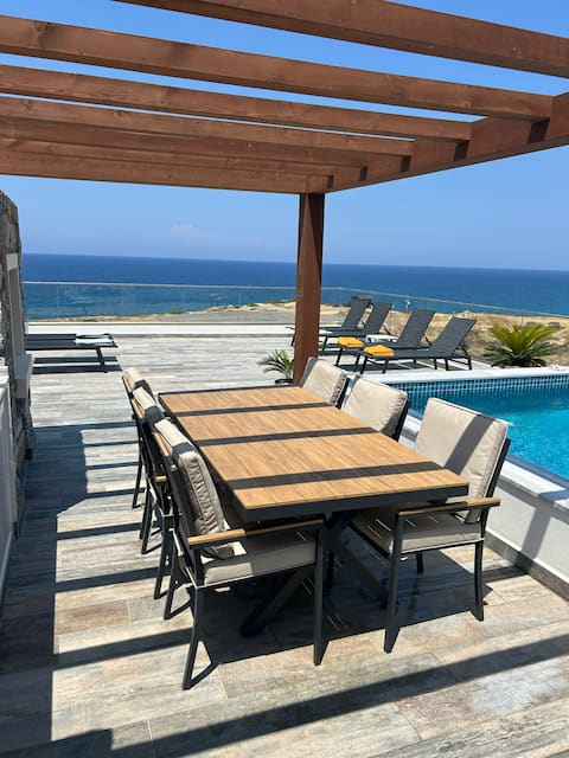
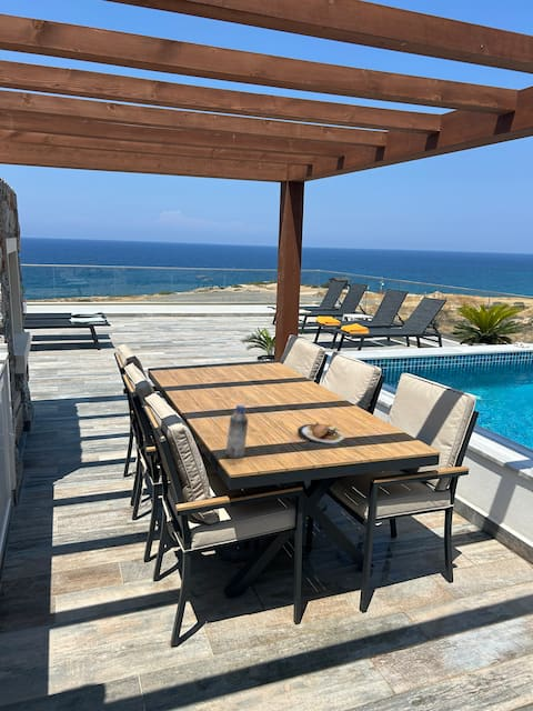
+ plate [296,421,345,444]
+ water bottle [224,404,249,460]
